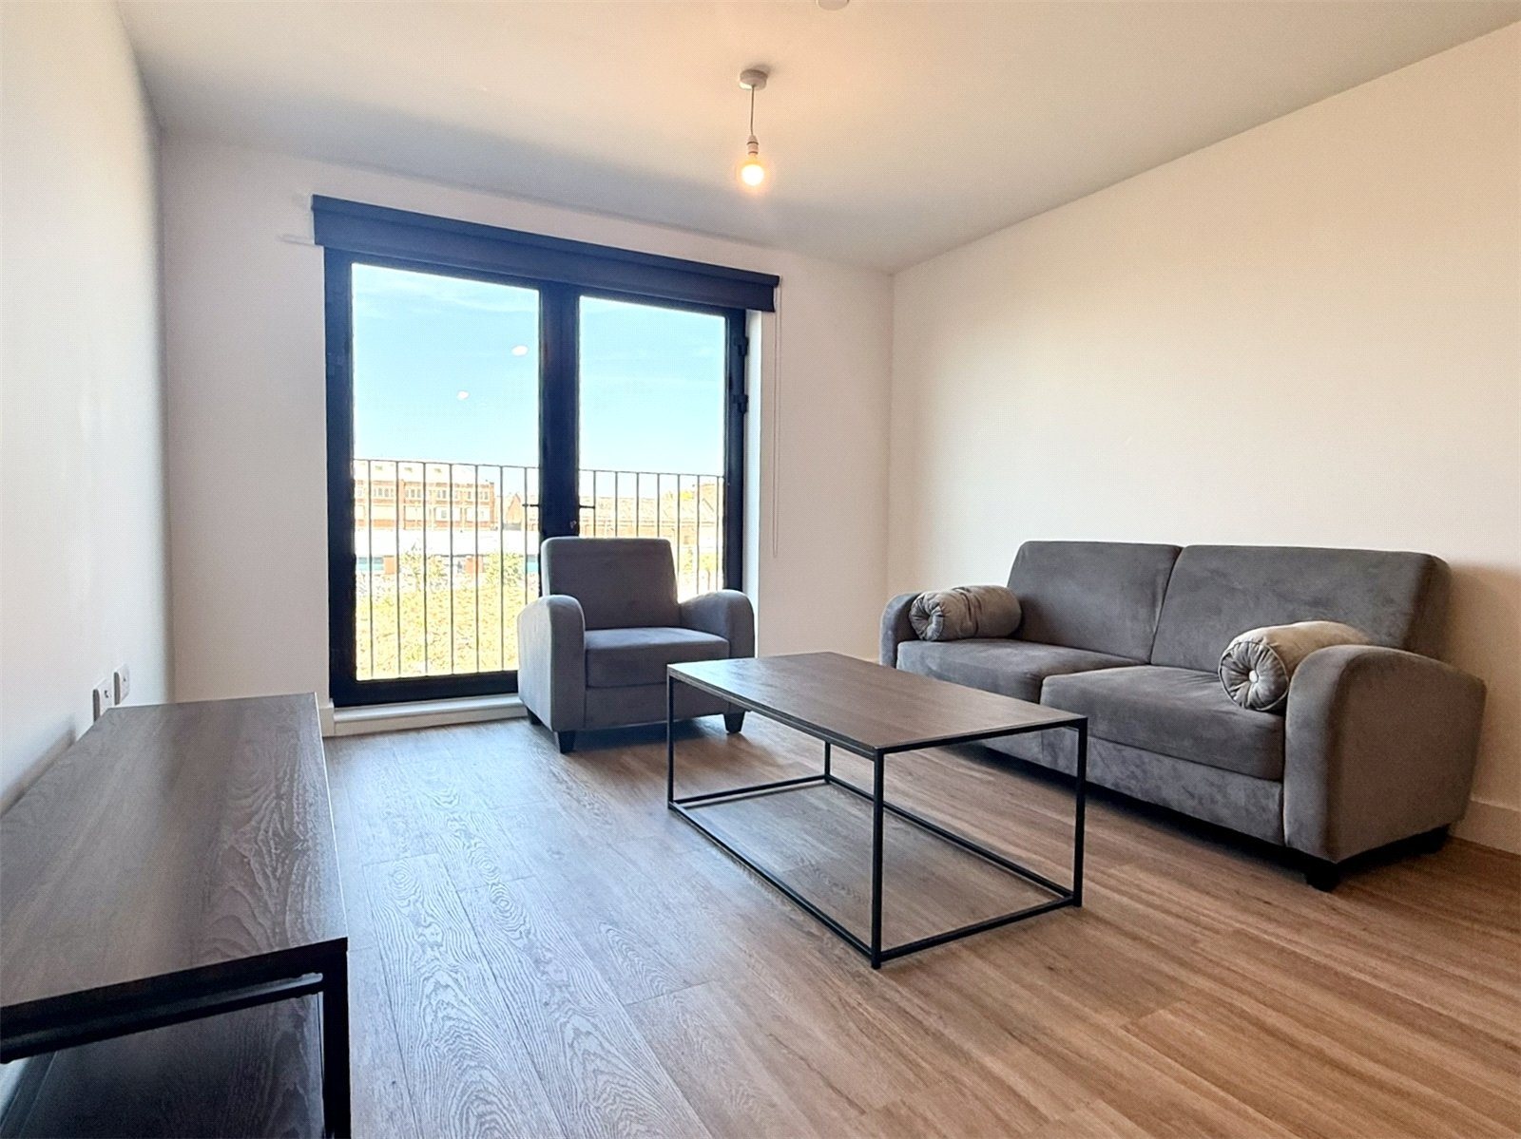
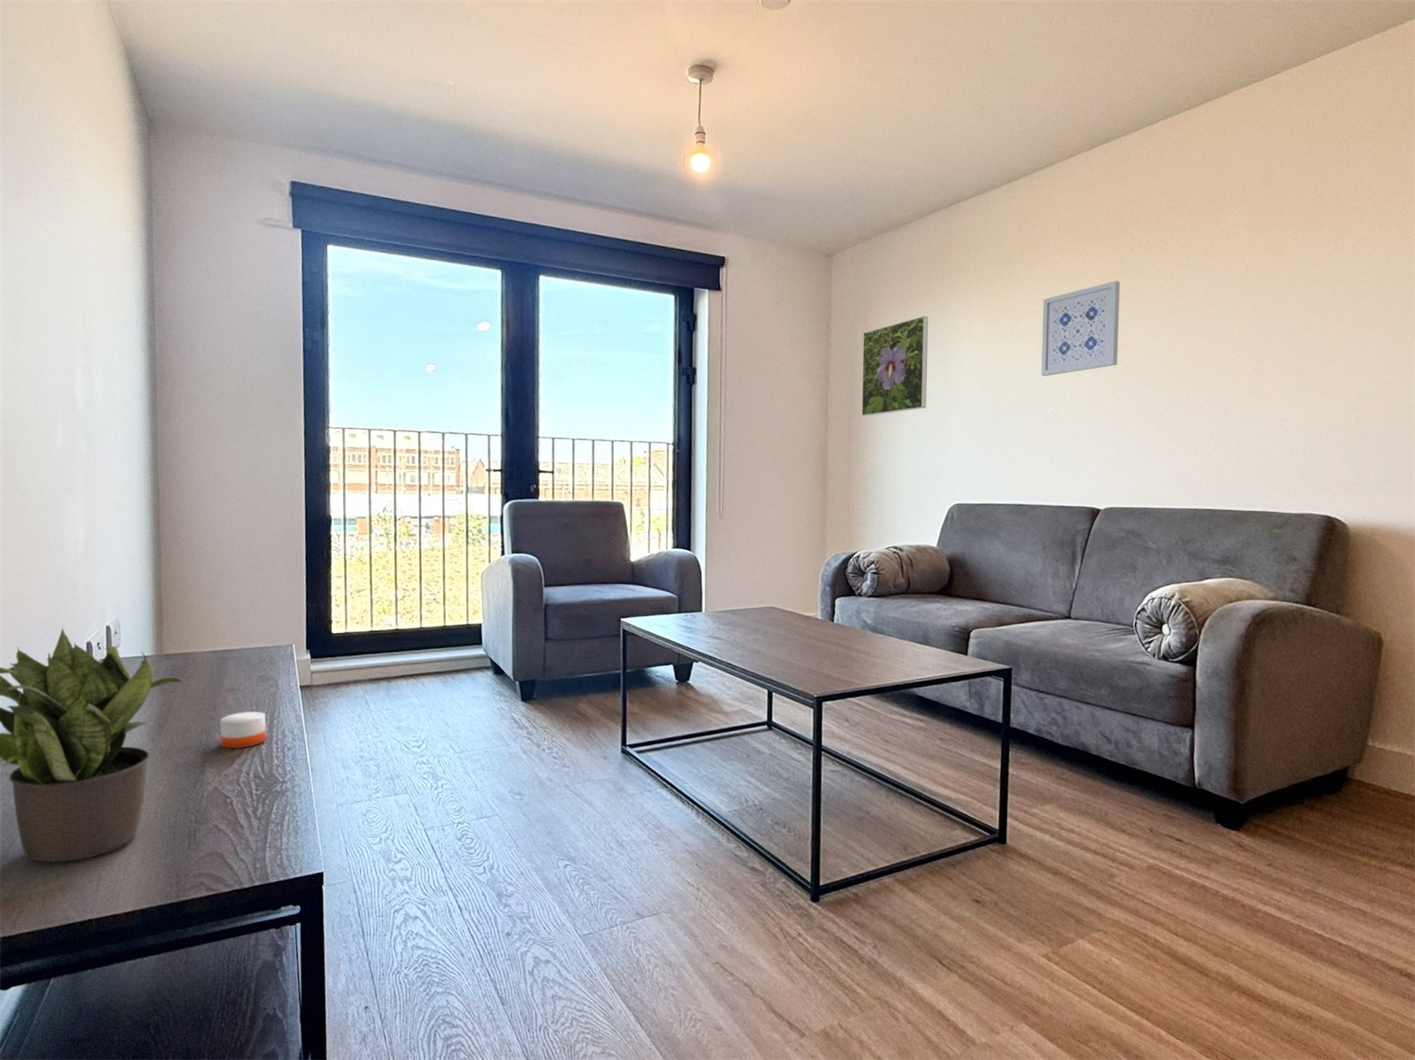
+ candle [219,708,266,749]
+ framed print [862,315,928,416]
+ potted plant [0,626,185,862]
+ wall art [1041,281,1120,376]
